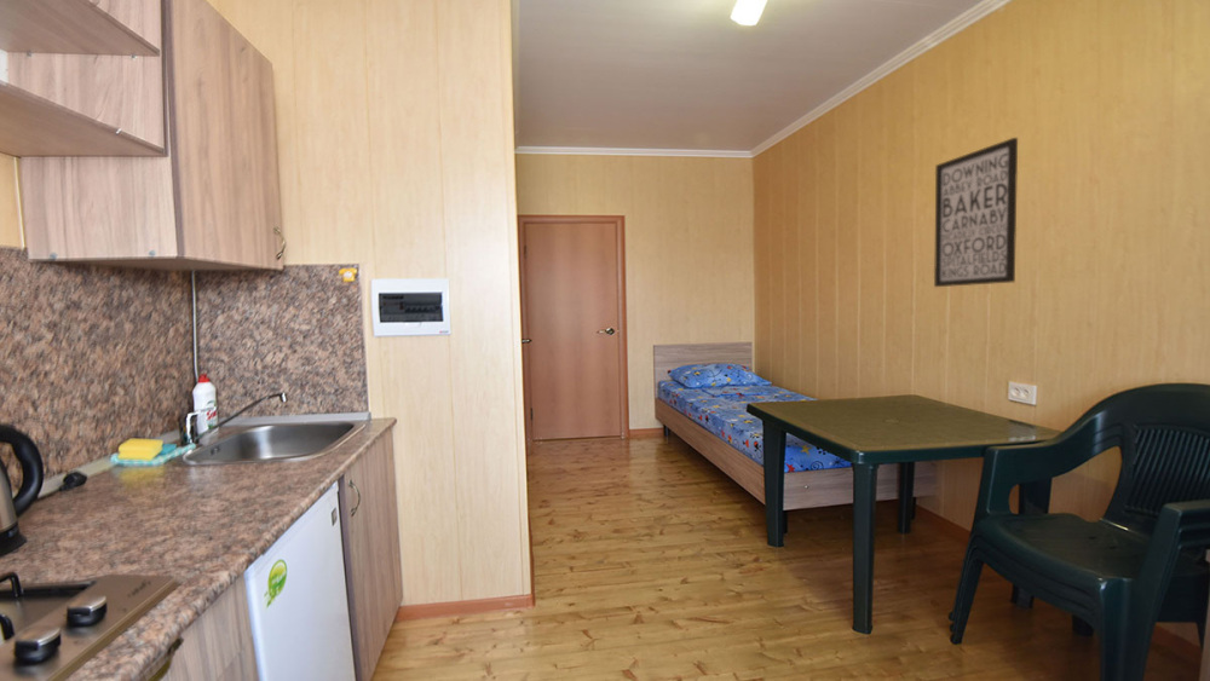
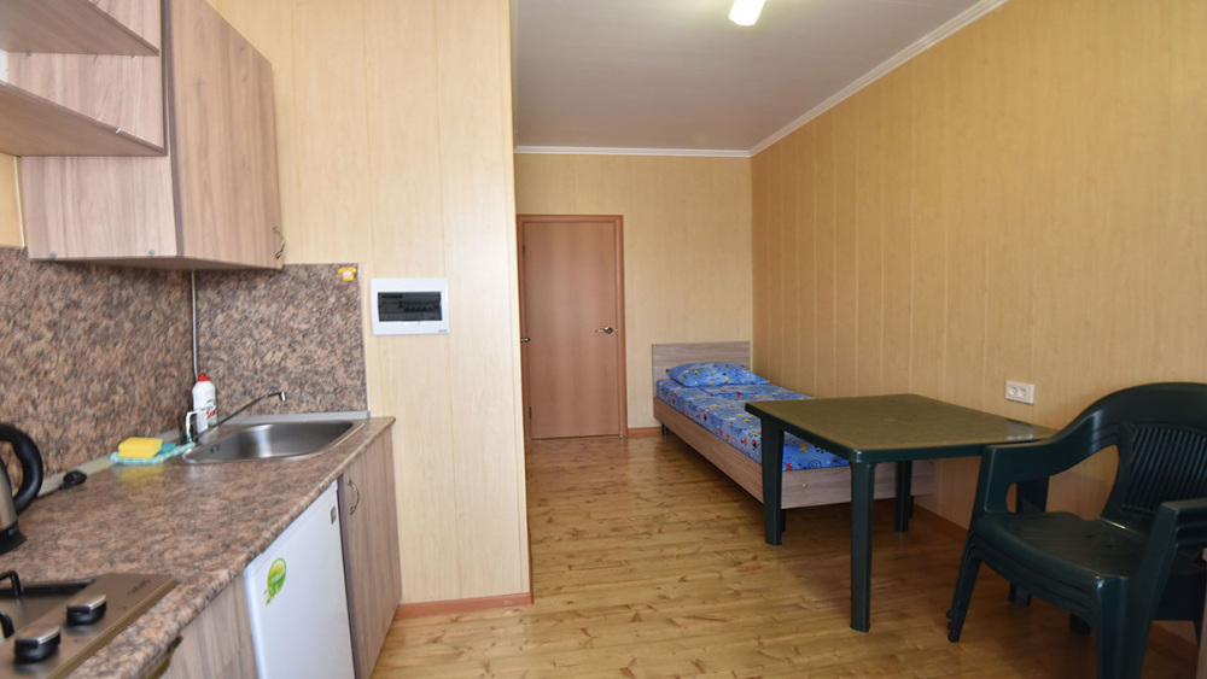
- wall art [933,137,1019,288]
